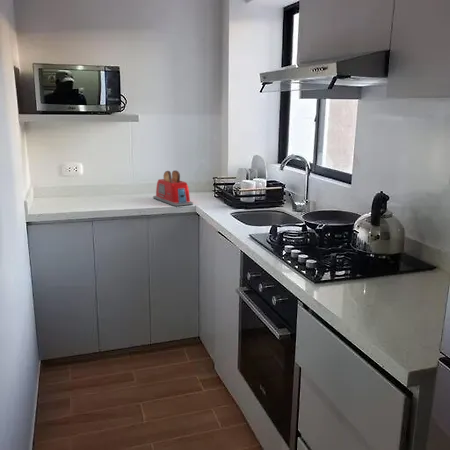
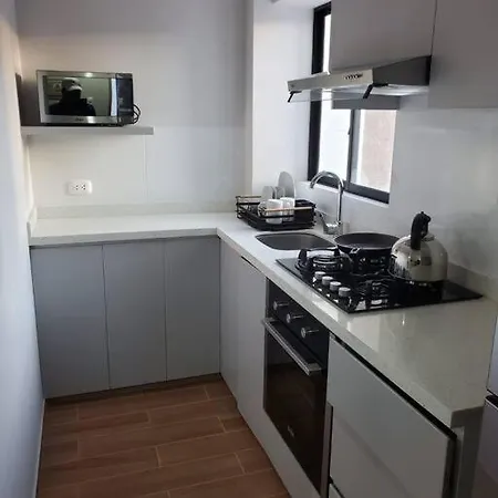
- toaster [152,170,194,207]
